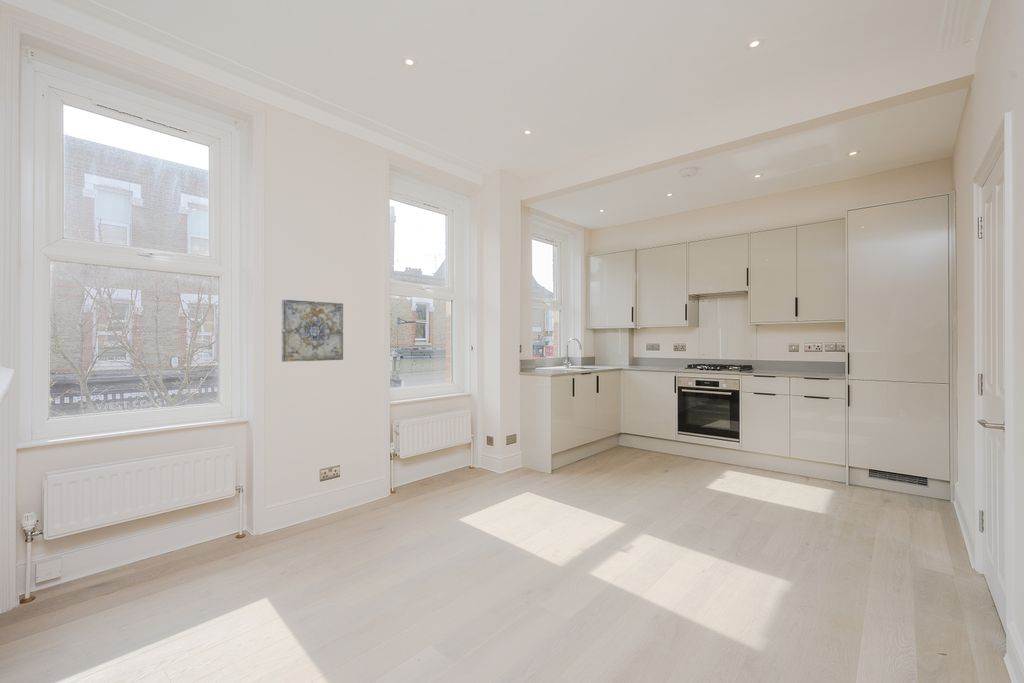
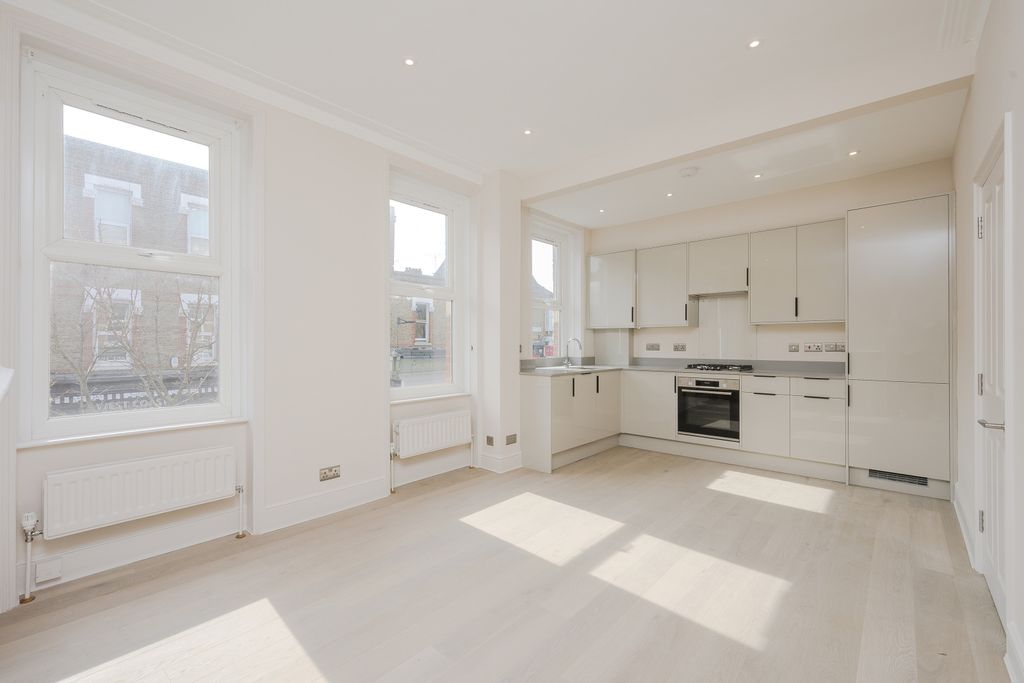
- wall art [281,299,344,363]
